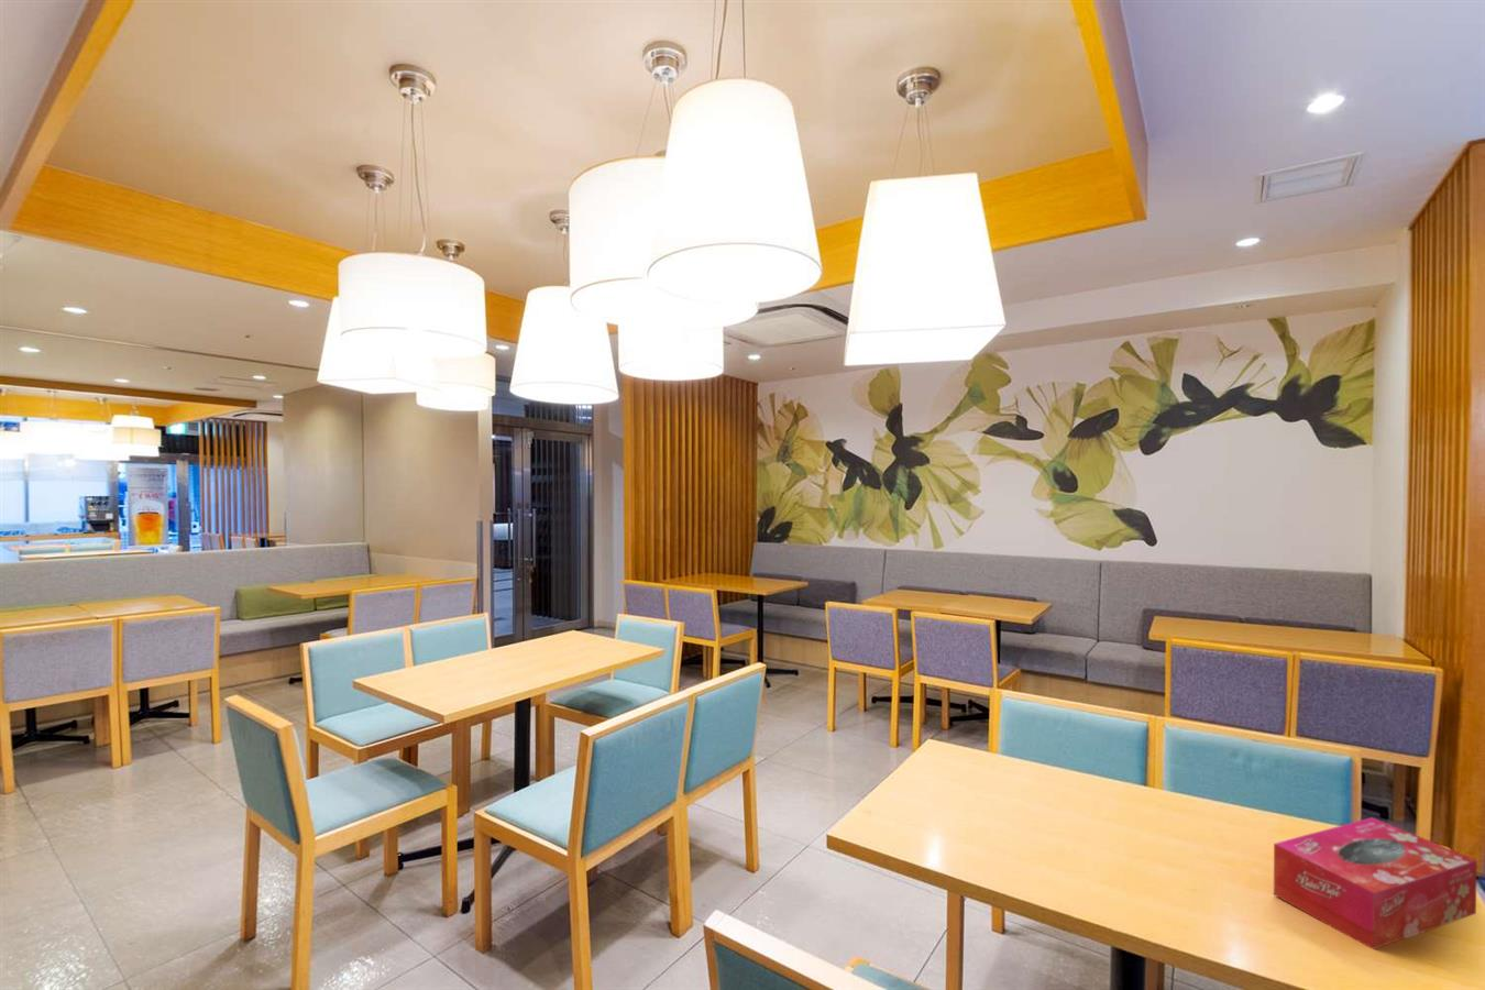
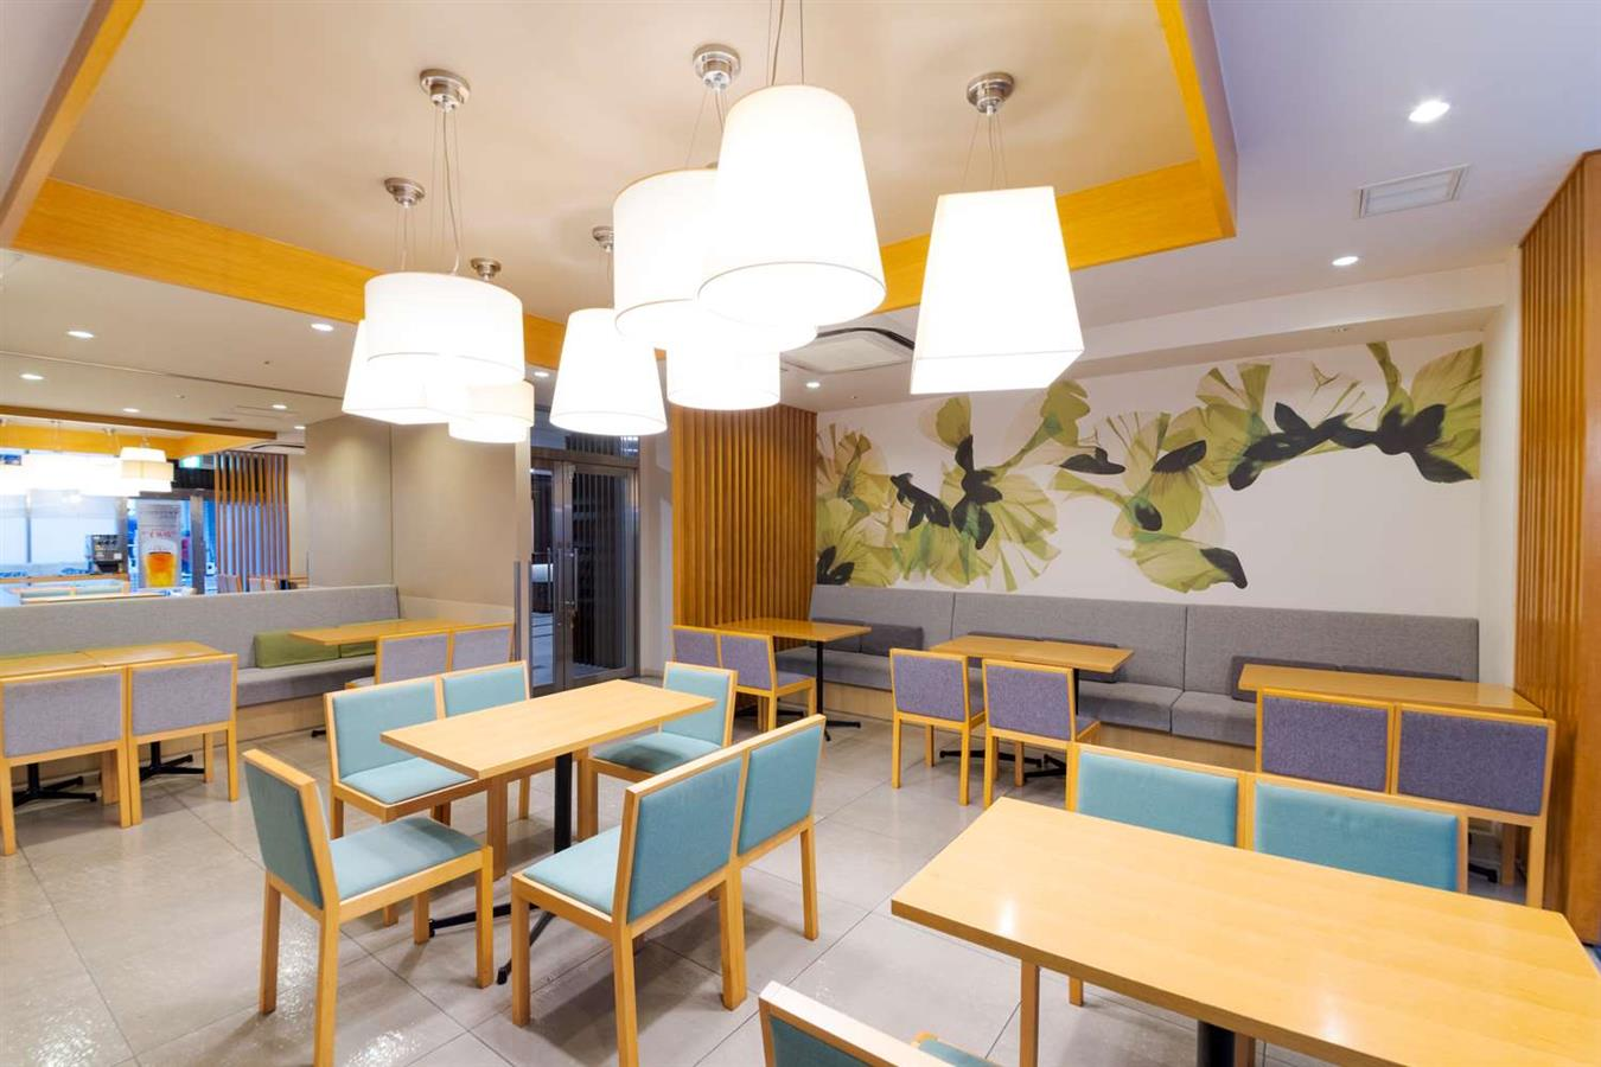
- tissue box [1273,817,1478,950]
